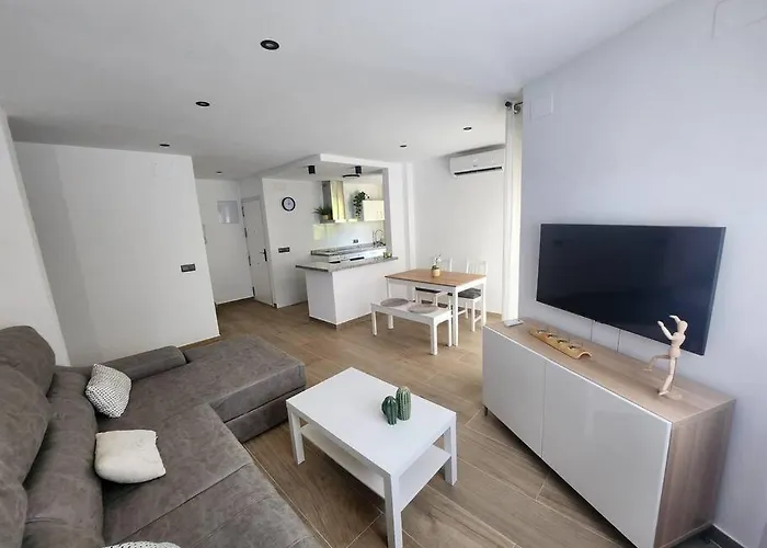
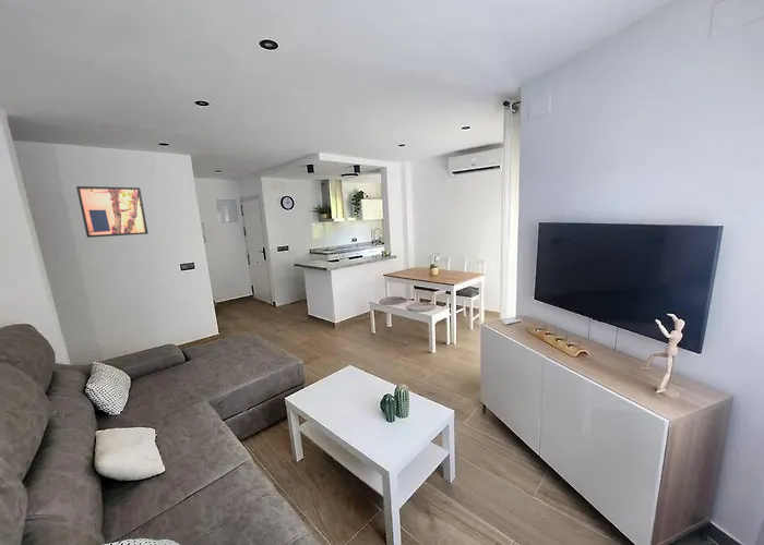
+ wall art [75,185,150,239]
